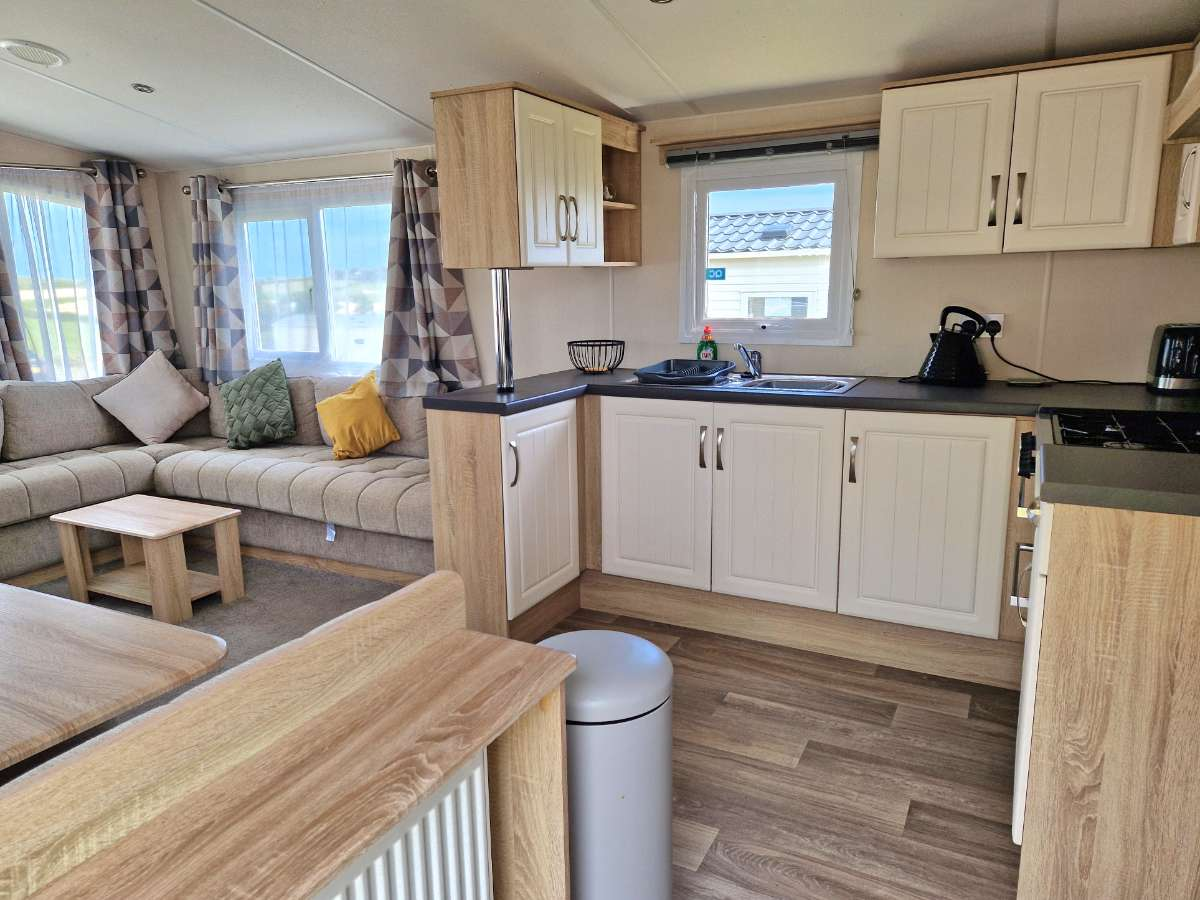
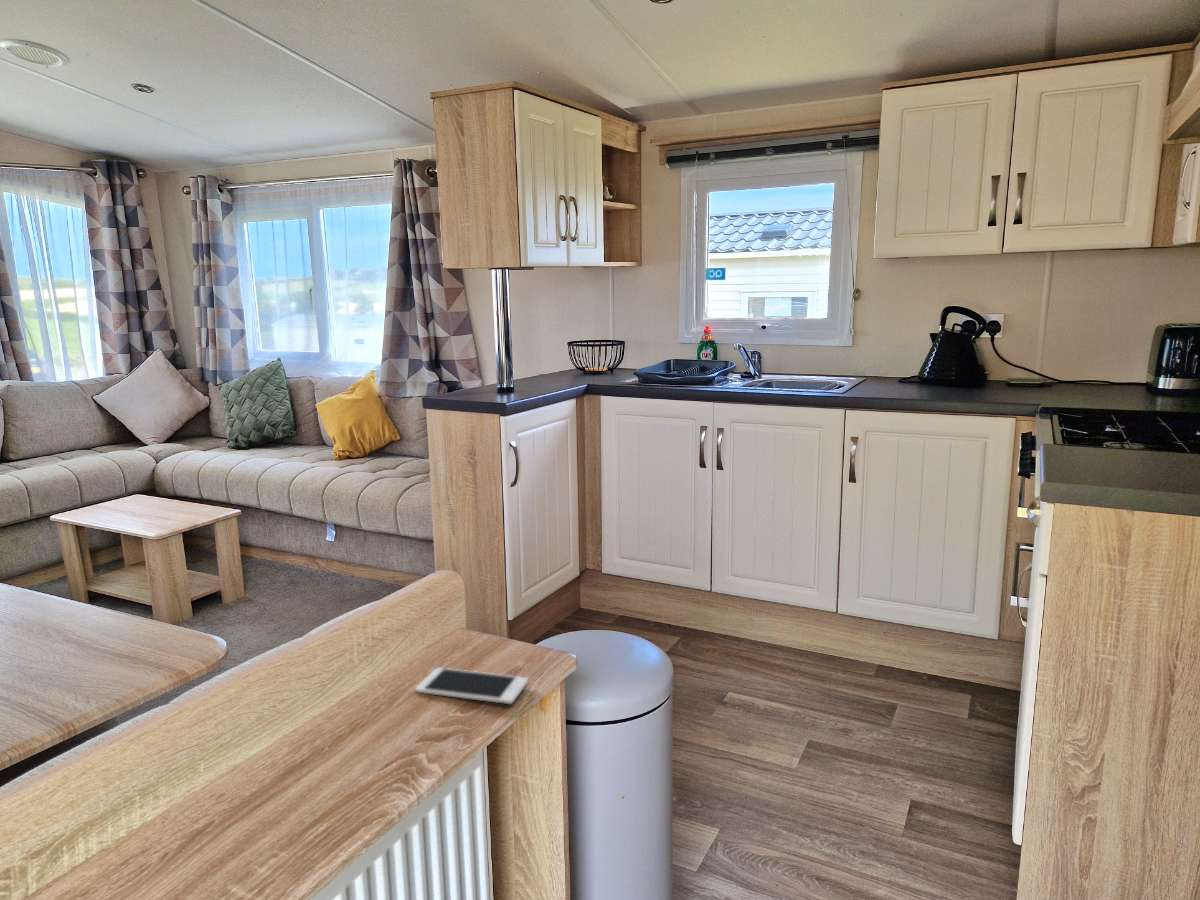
+ cell phone [414,667,529,705]
